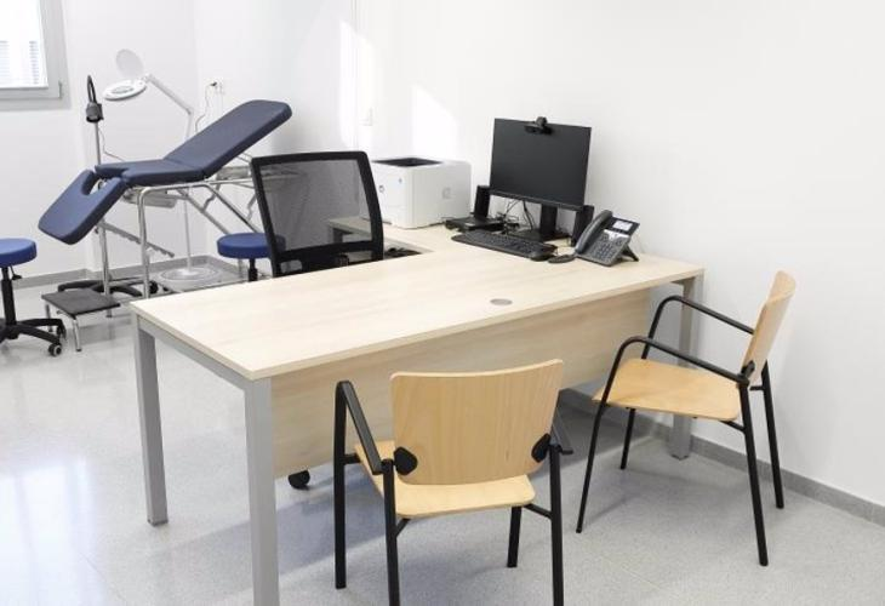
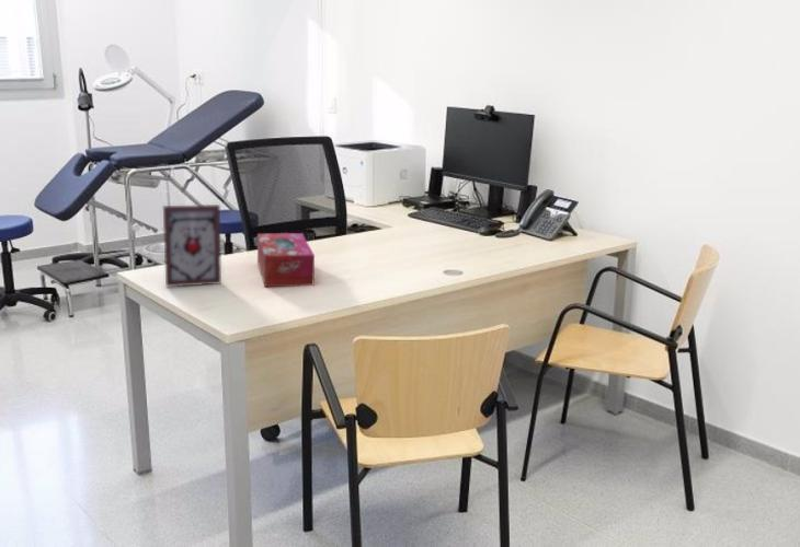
+ picture frame [162,203,222,288]
+ tissue box [256,232,316,288]
